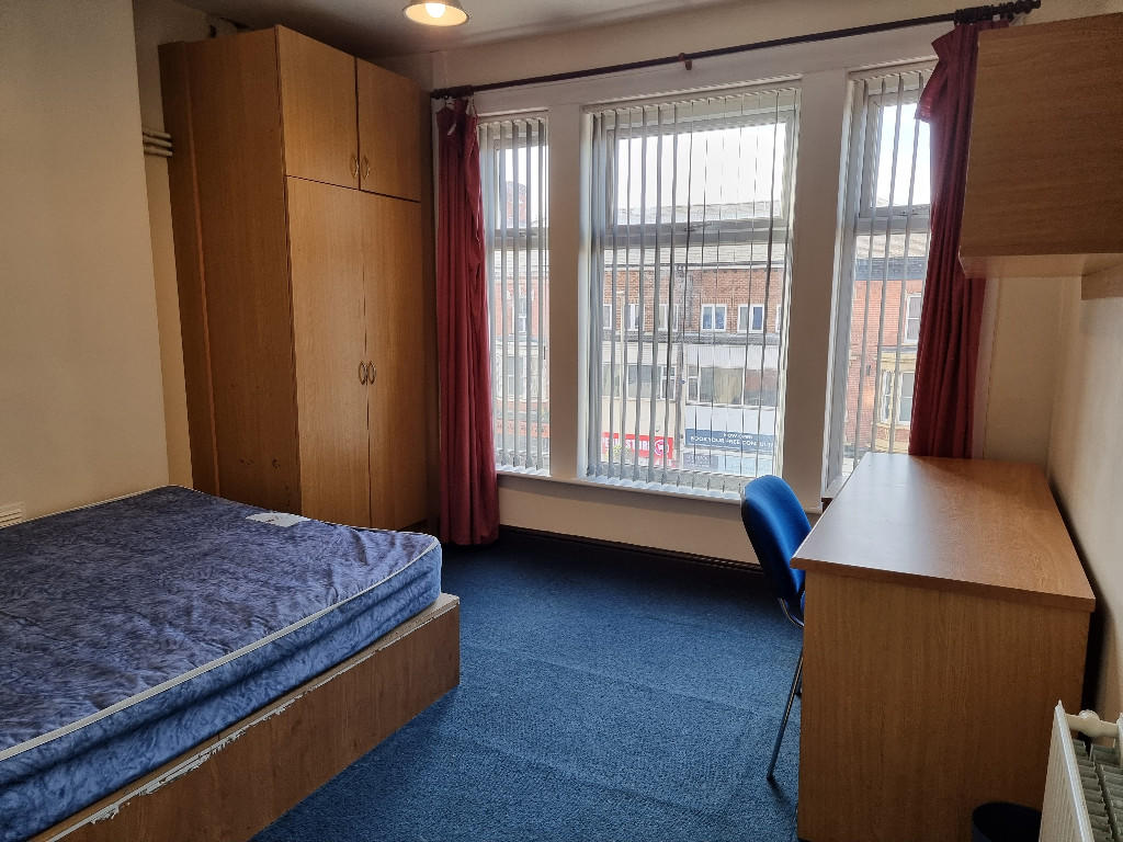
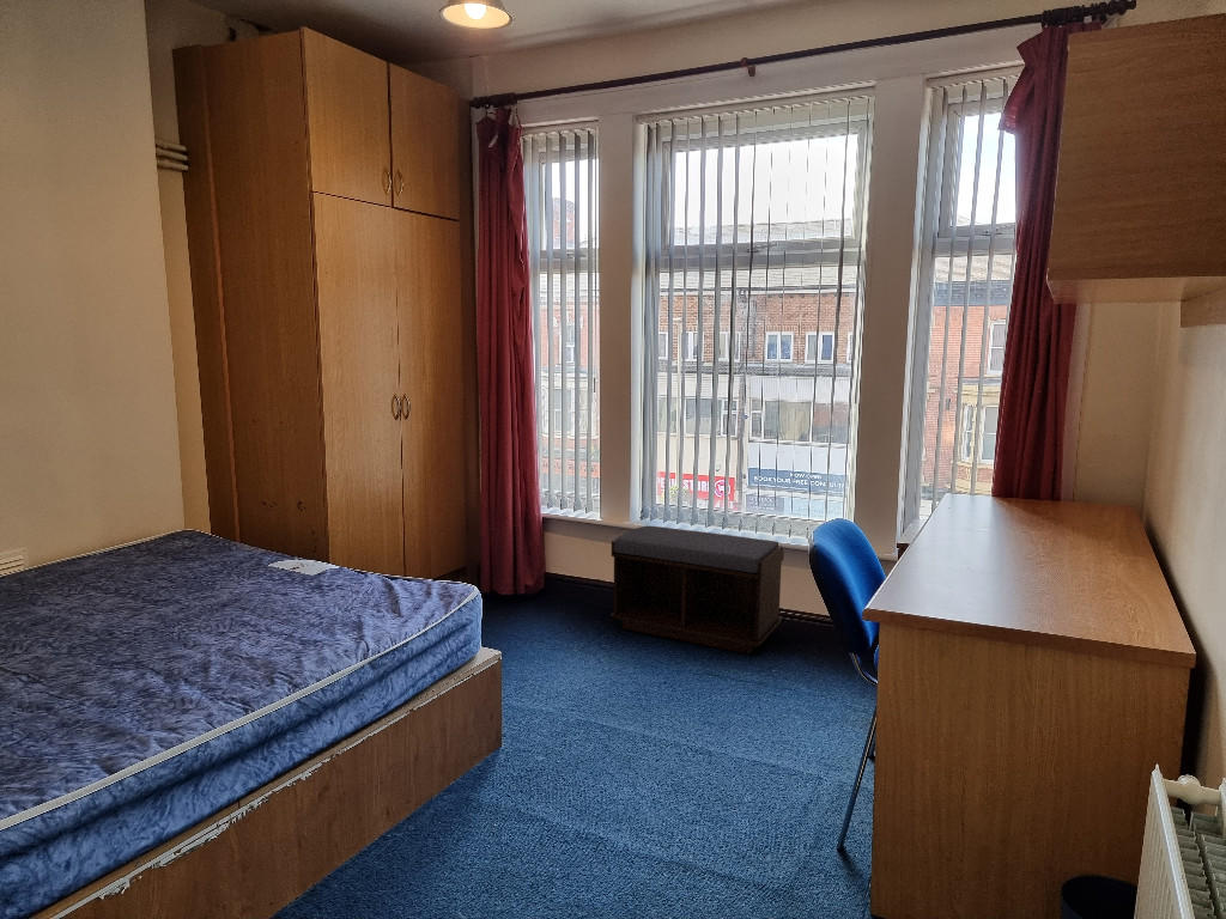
+ bench [609,524,785,655]
